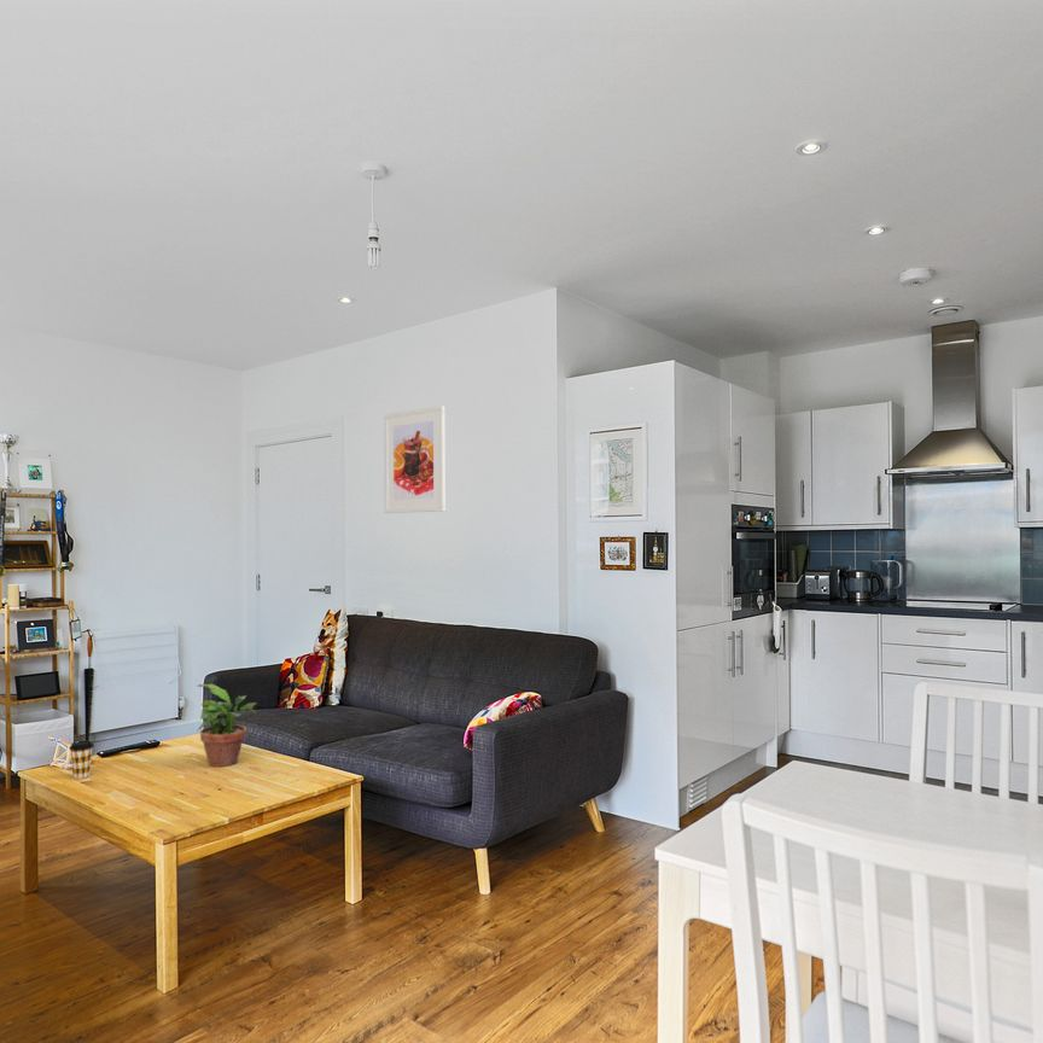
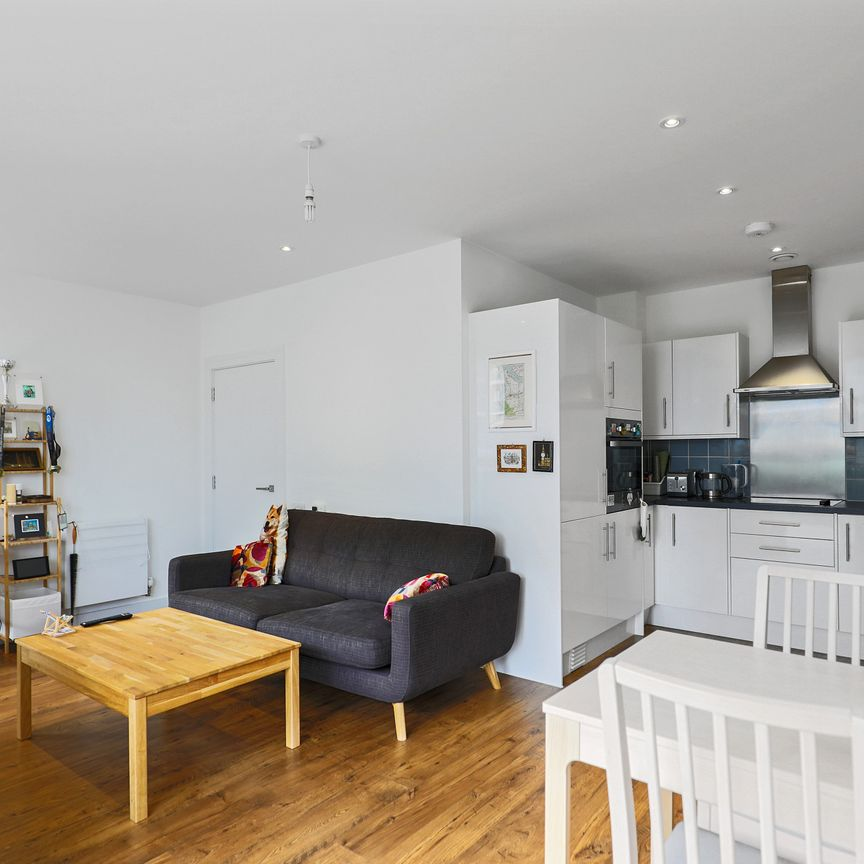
- potted plant [196,683,257,768]
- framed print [383,404,447,514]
- coffee cup [68,740,94,780]
